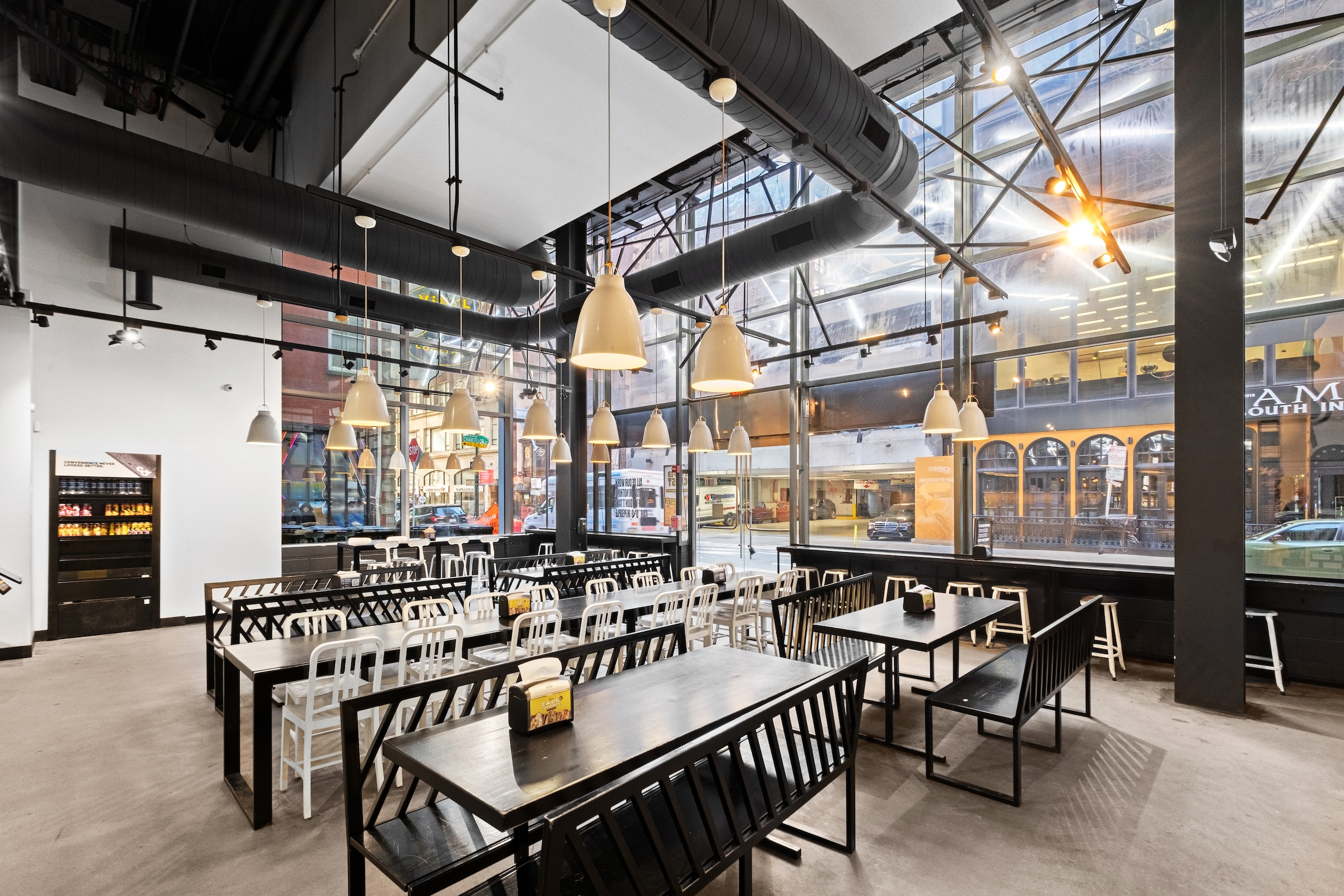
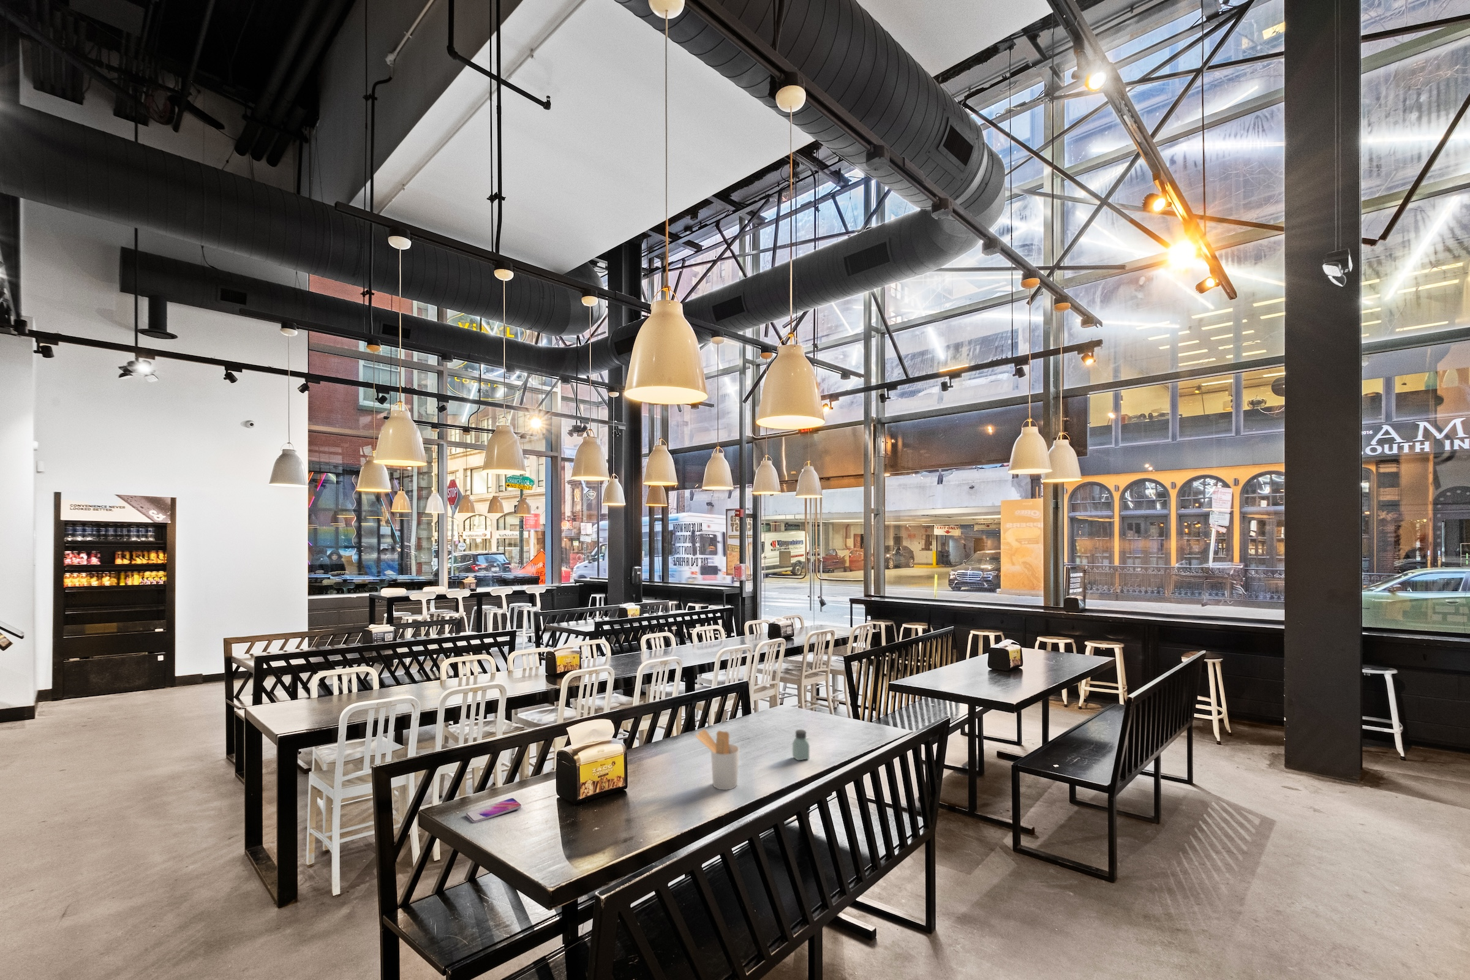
+ smartphone [465,797,522,824]
+ saltshaker [792,728,809,761]
+ utensil holder [696,728,739,791]
